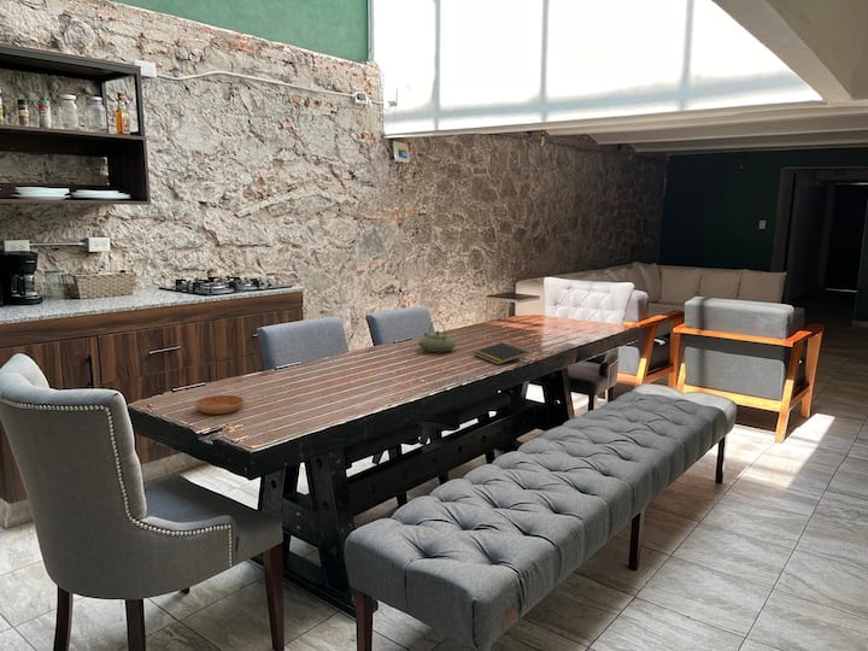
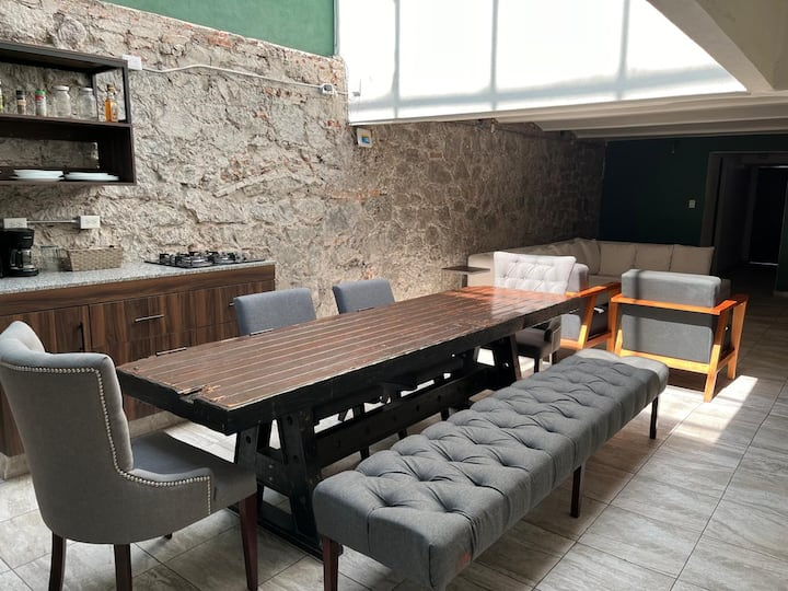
- teapot [417,319,457,353]
- notepad [473,342,529,365]
- saucer [194,394,245,416]
